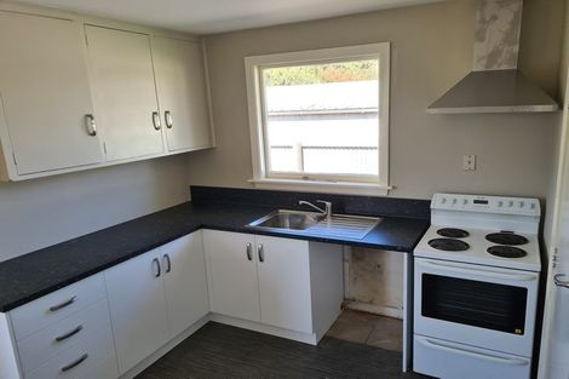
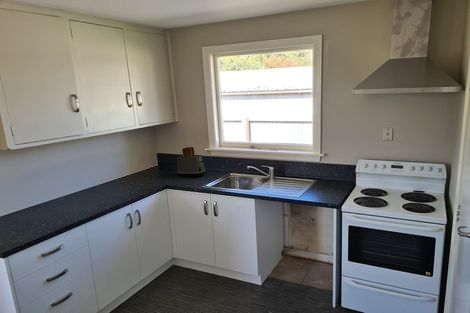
+ toaster [176,146,206,177]
